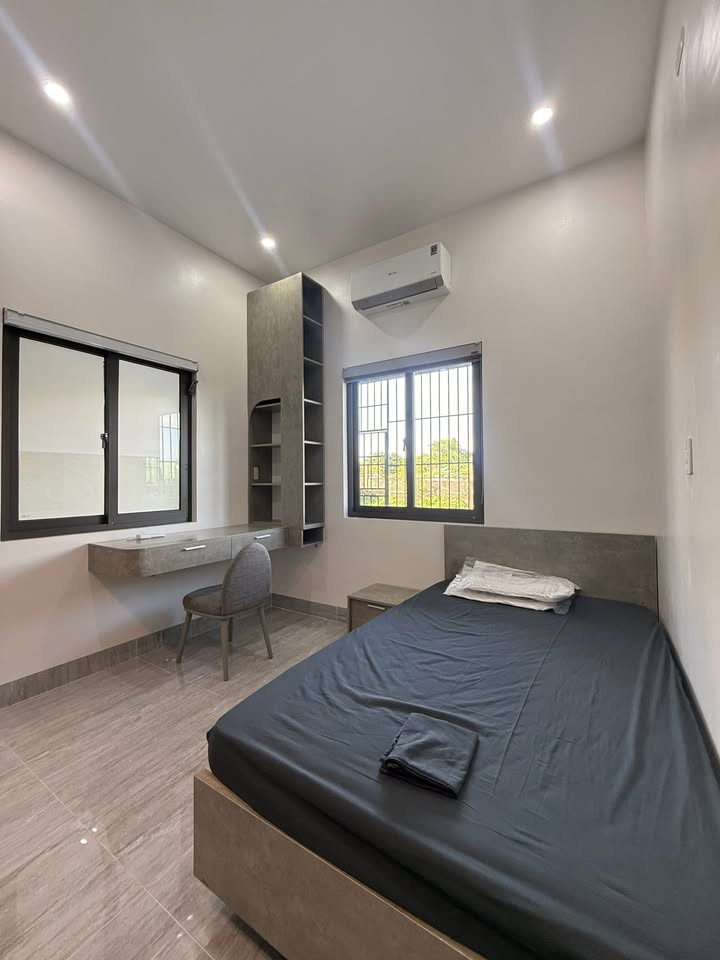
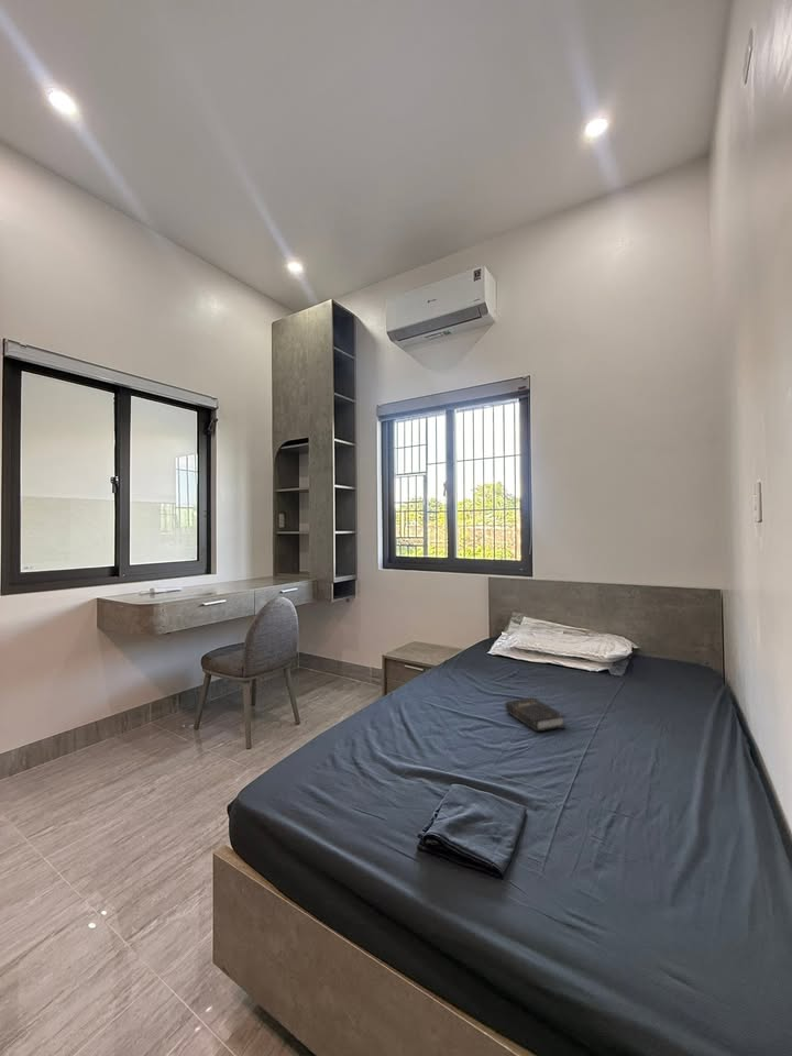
+ hardback book [504,696,566,733]
